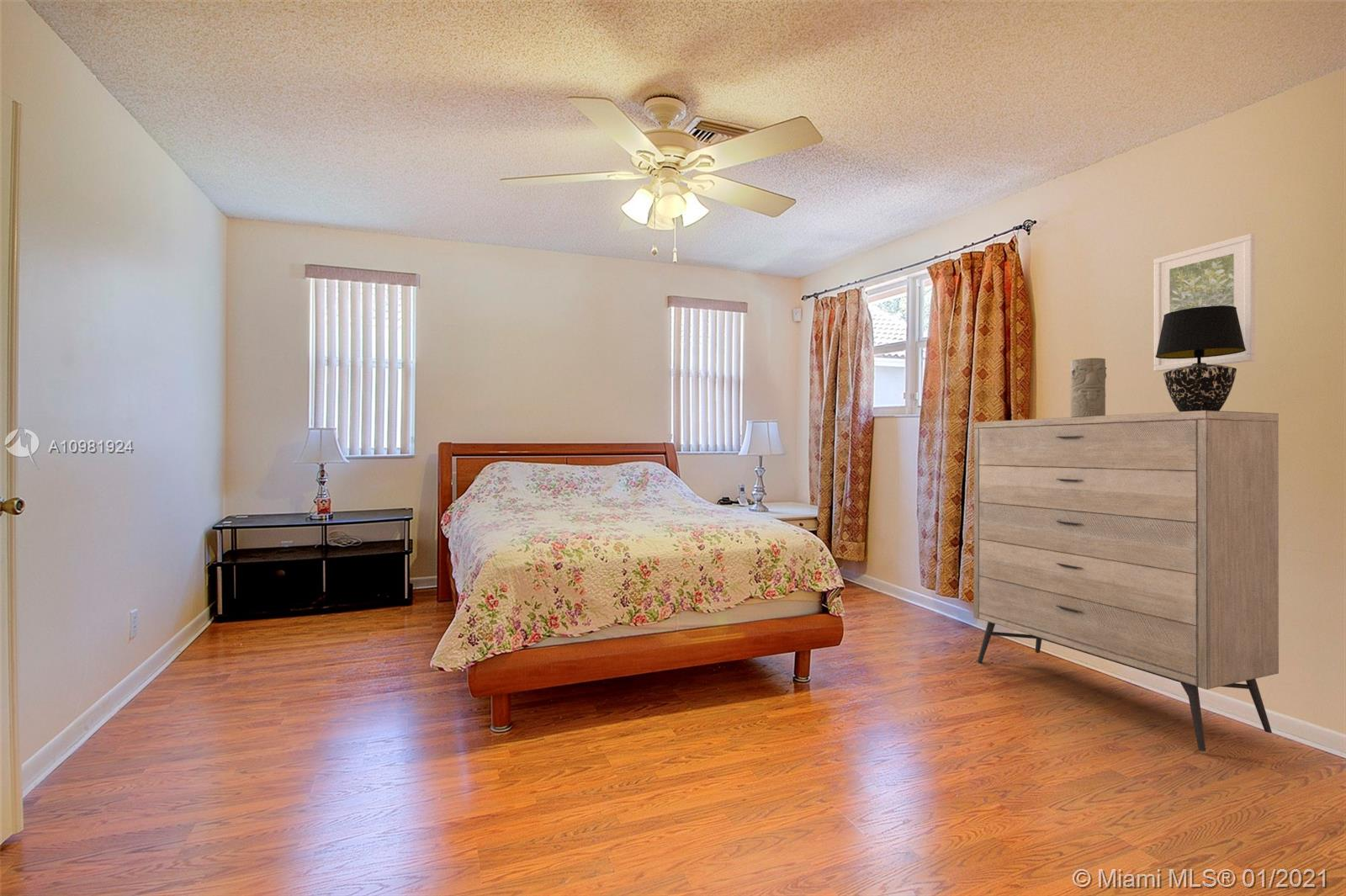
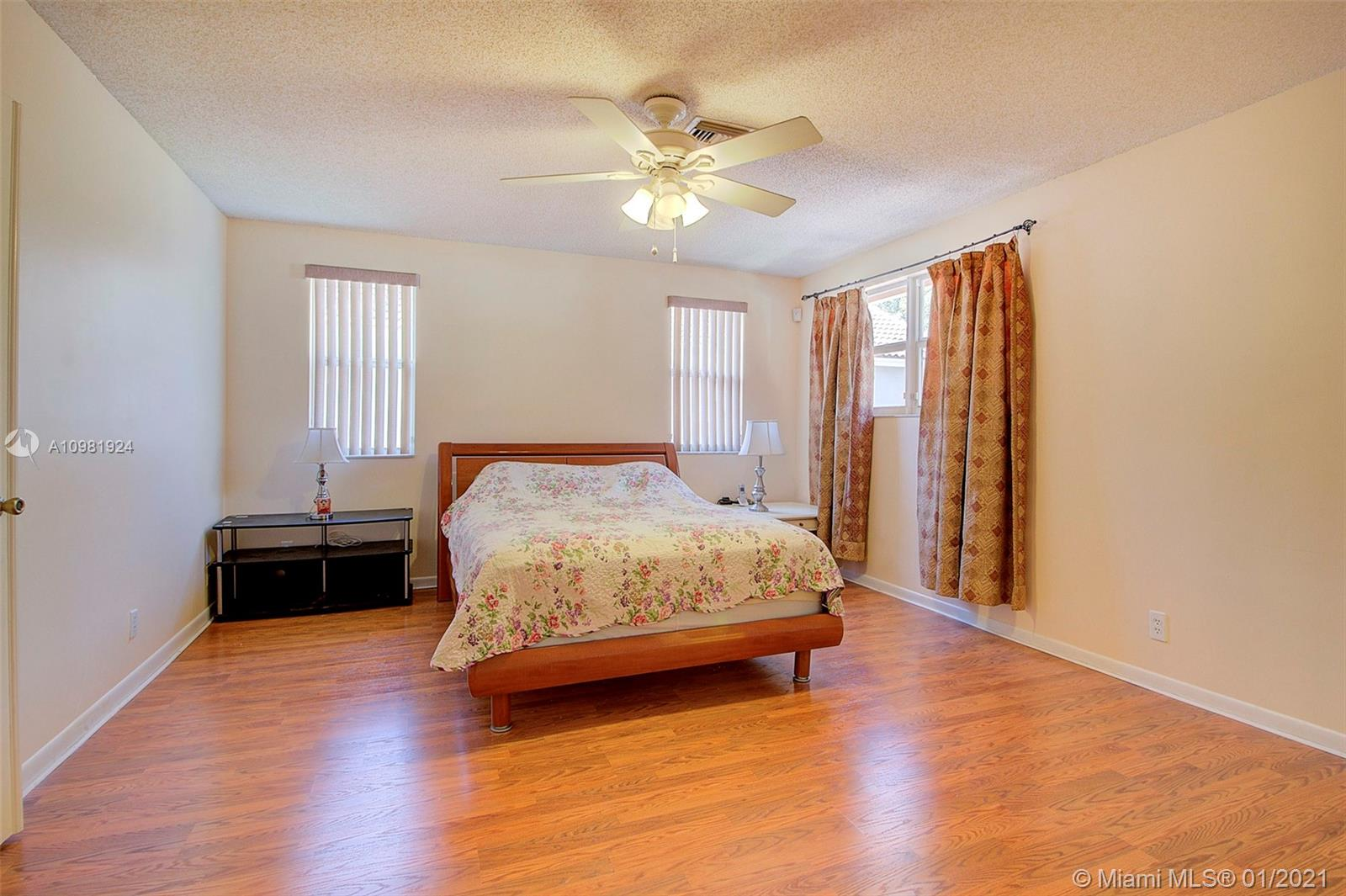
- table lamp [1156,305,1246,411]
- decorative vase [1070,358,1107,417]
- dresser [973,410,1280,752]
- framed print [1153,233,1255,372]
